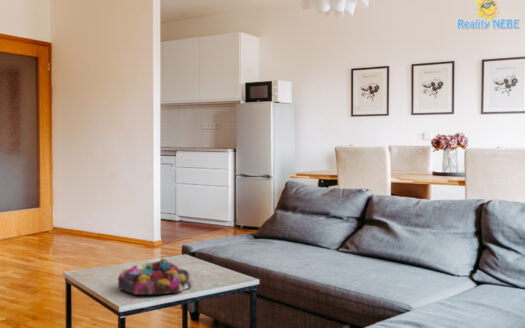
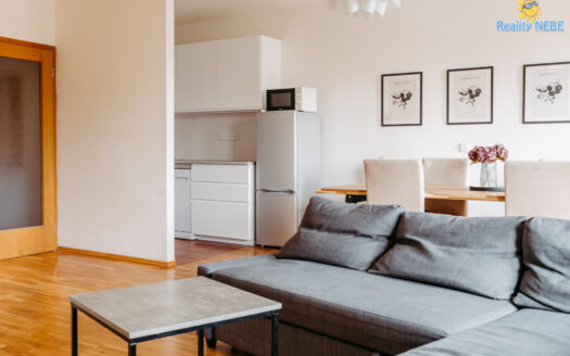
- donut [117,258,192,295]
